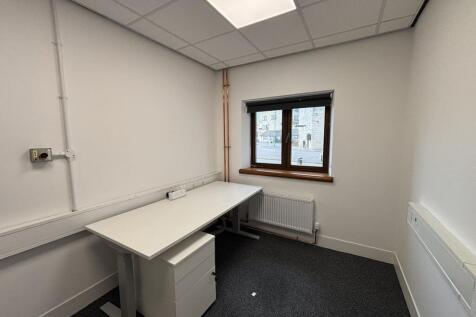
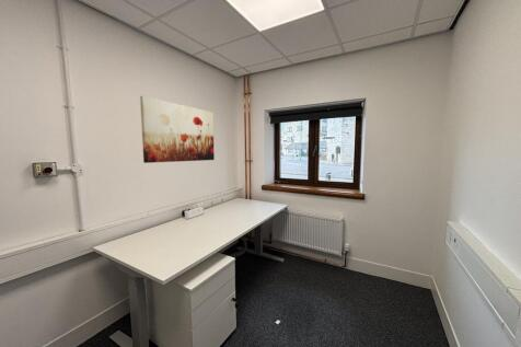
+ wall art [139,95,216,164]
